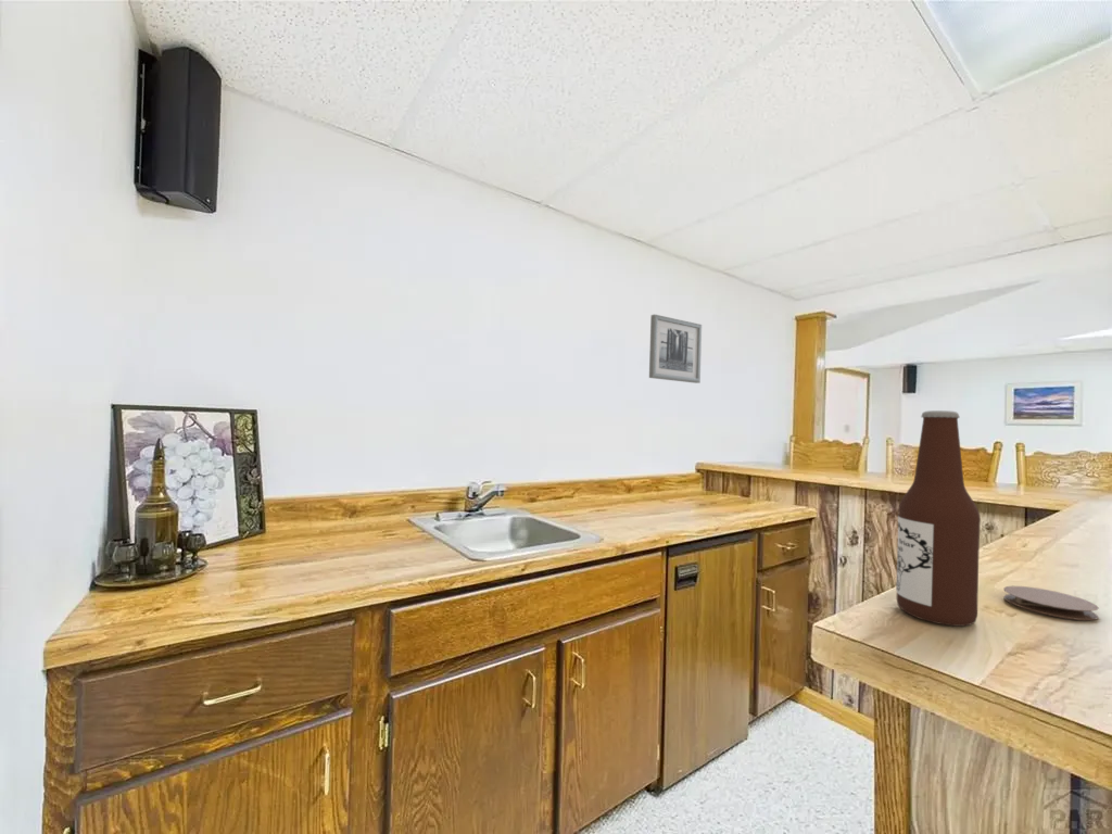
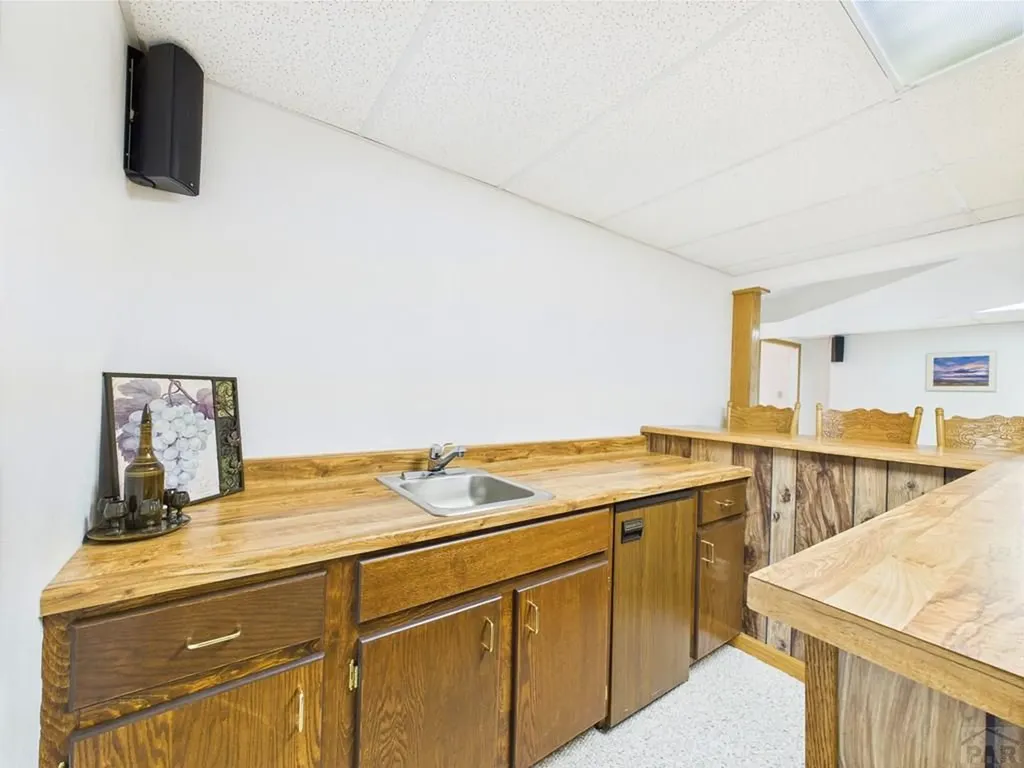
- wall art [648,314,703,384]
- root beer bottle [895,409,982,628]
- coaster [1002,585,1100,621]
